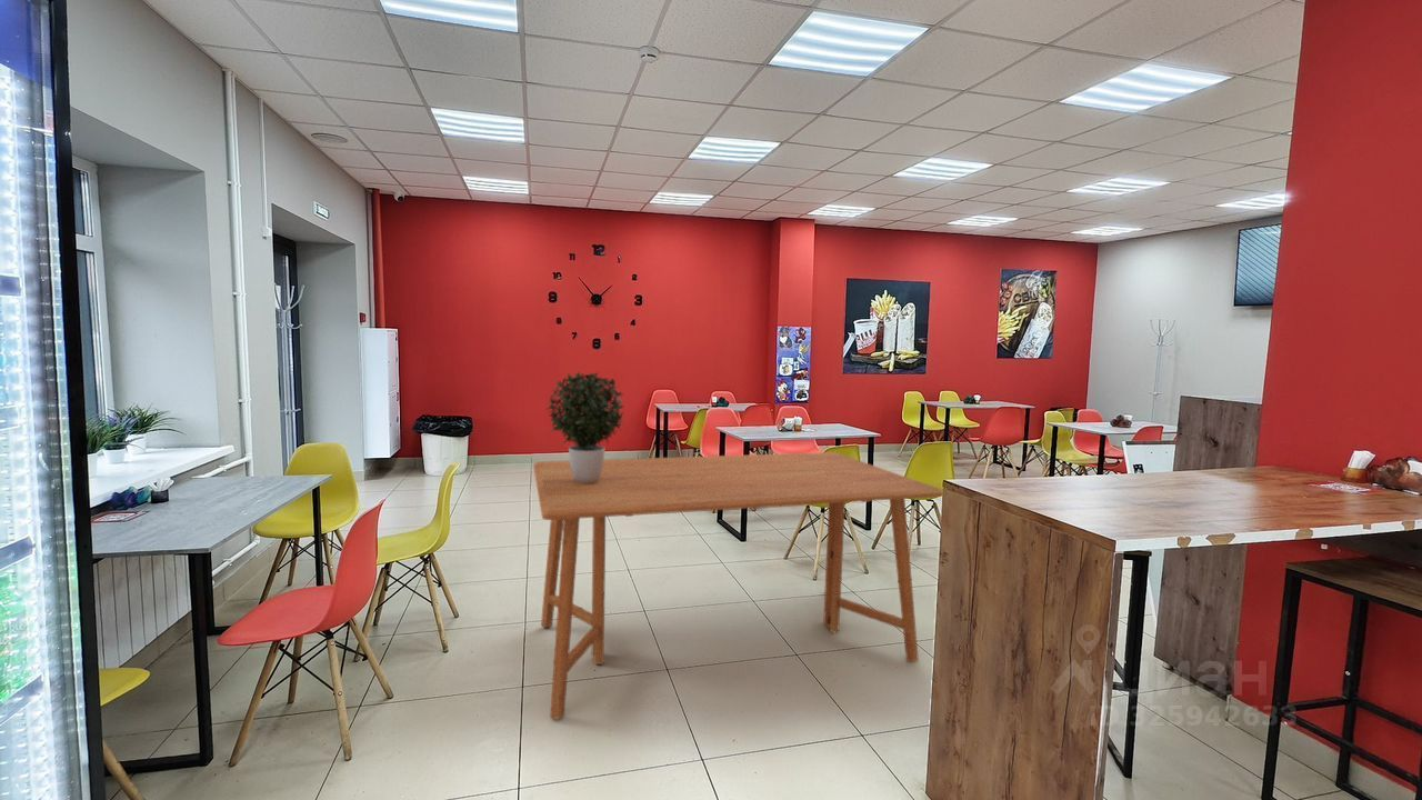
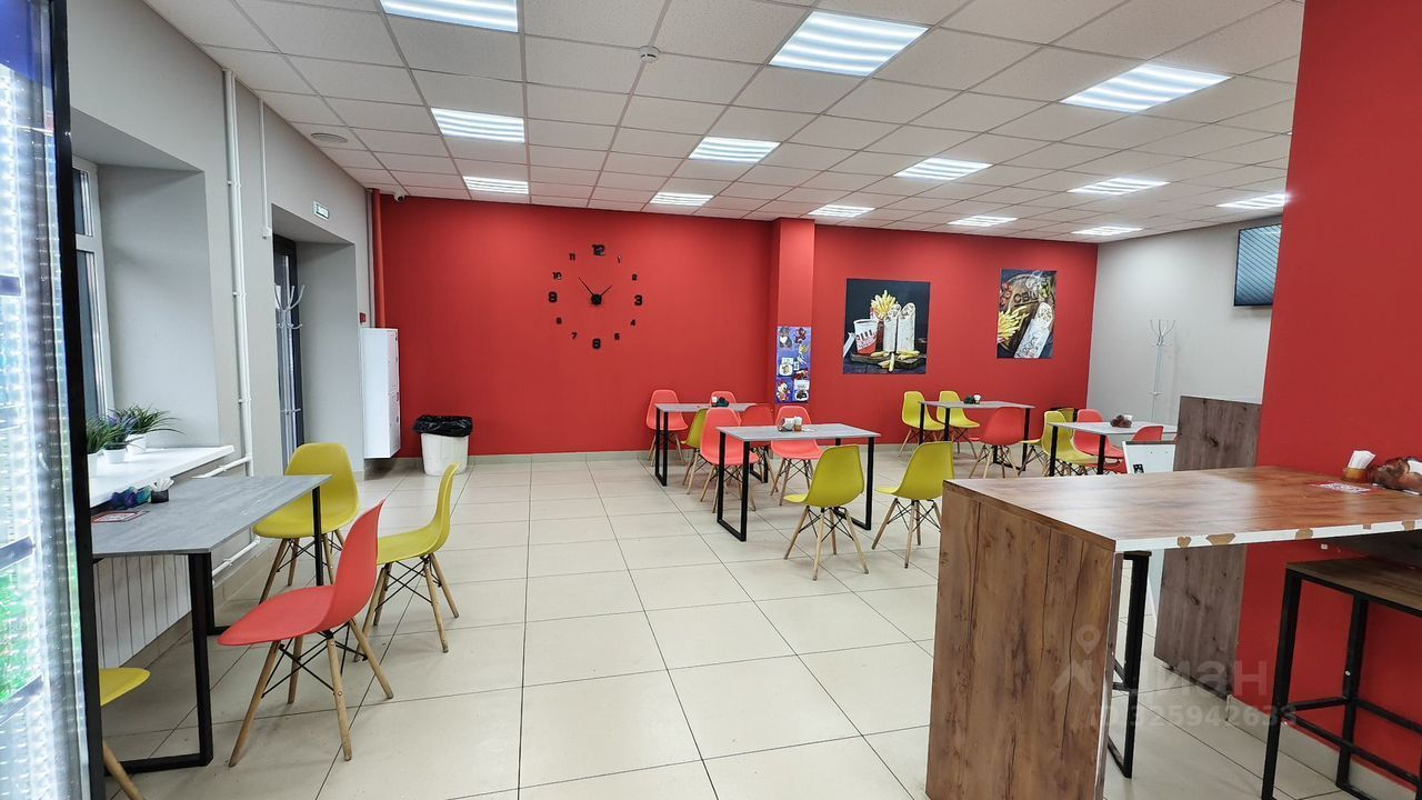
- potted plant [545,371,625,484]
- dining table [532,451,943,720]
